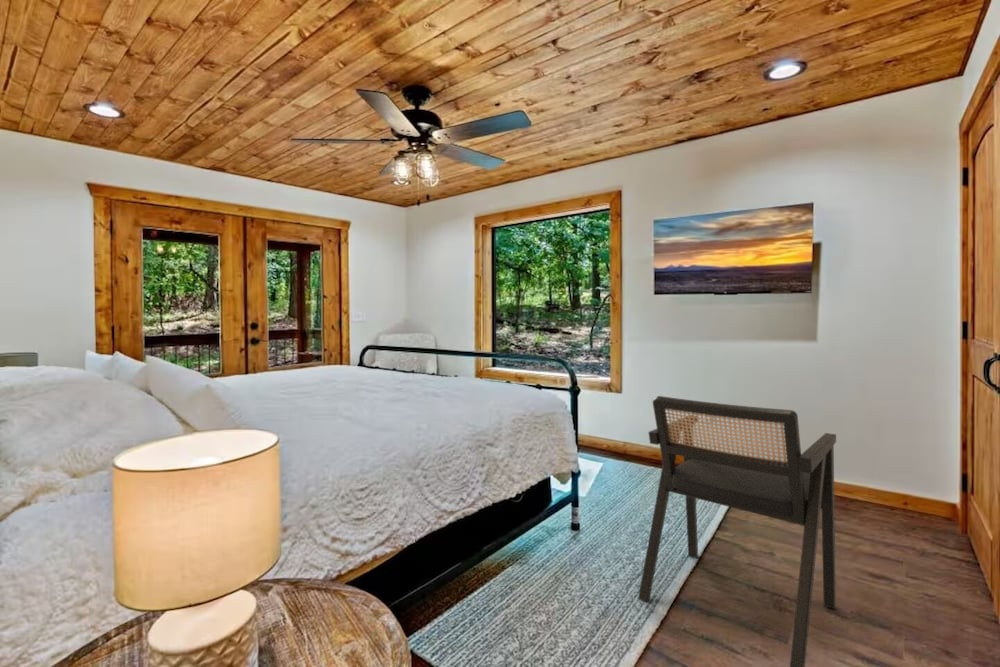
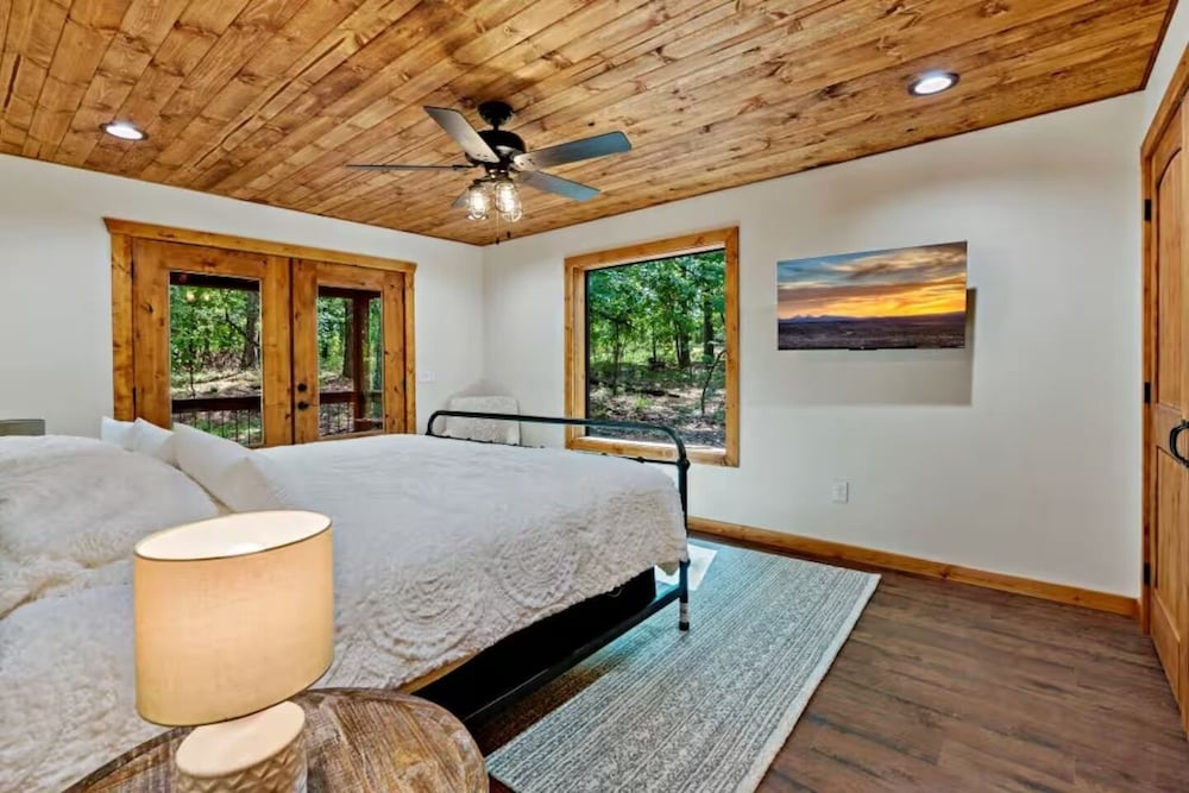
- armchair [637,395,837,667]
